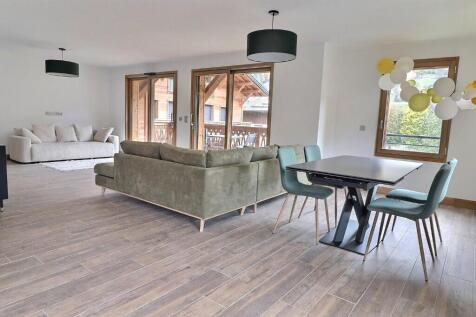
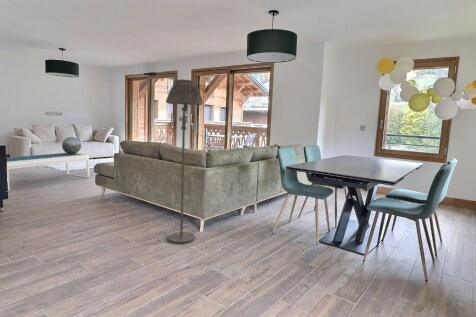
+ floor lamp [165,78,204,244]
+ coffee table [6,152,91,192]
+ decorative globe [61,136,82,154]
